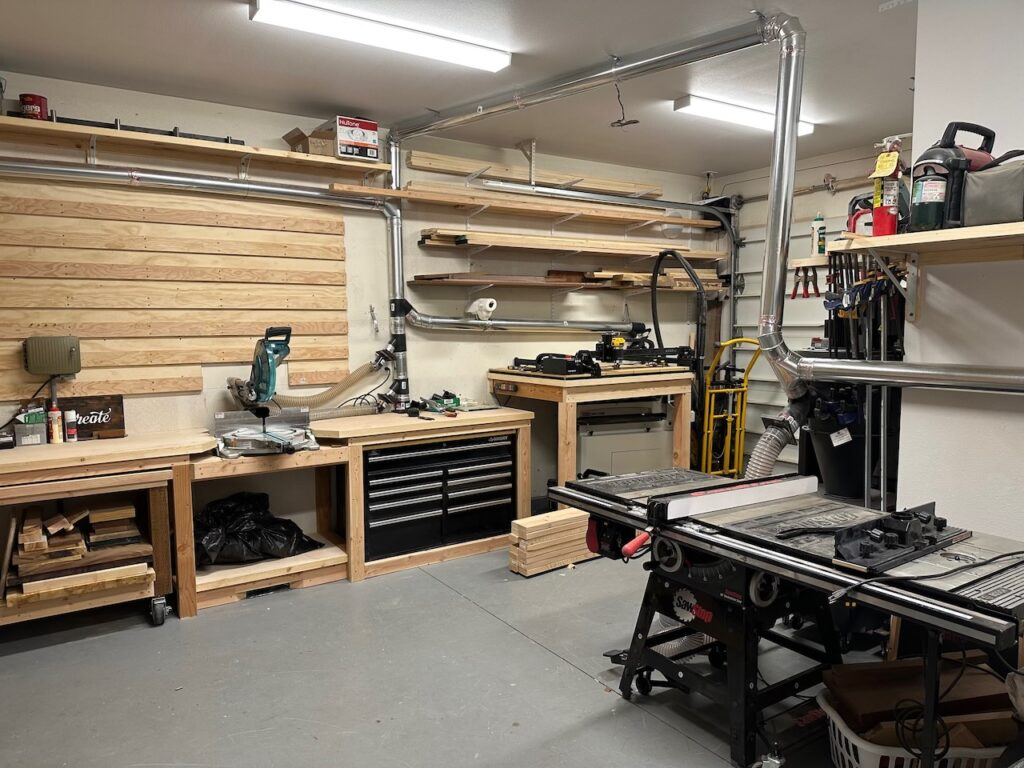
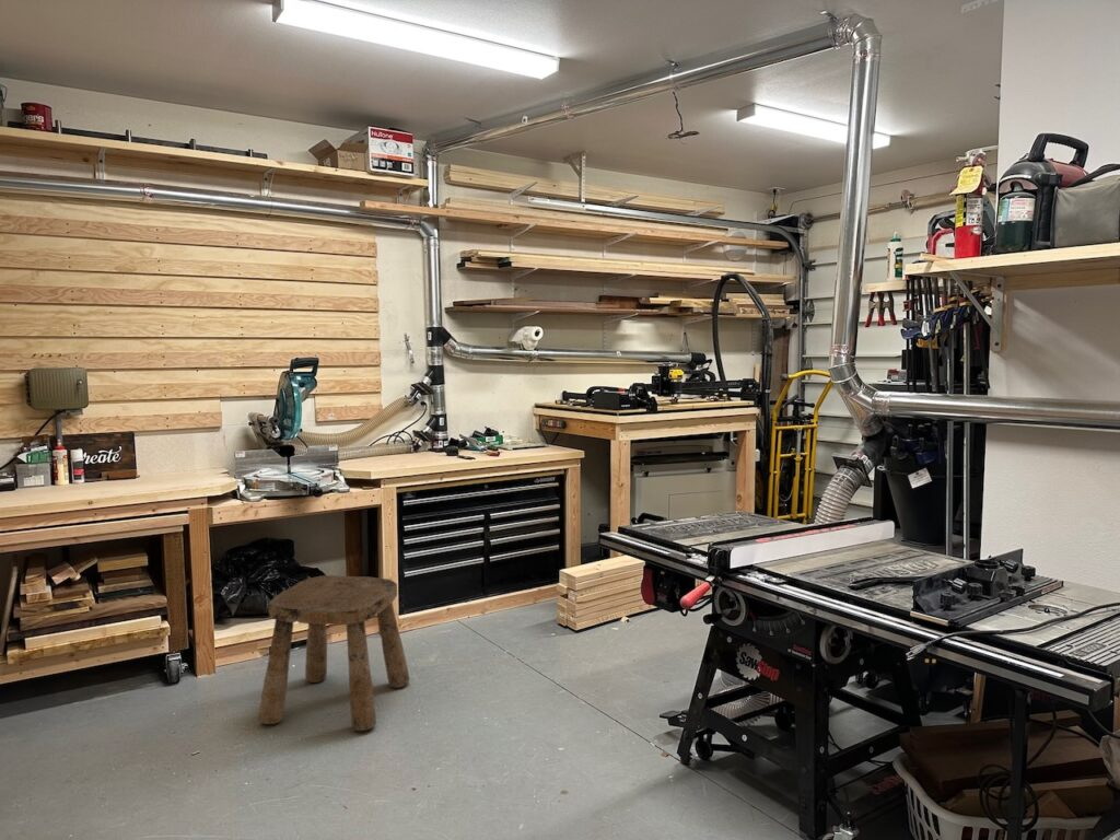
+ stool [257,574,410,732]
